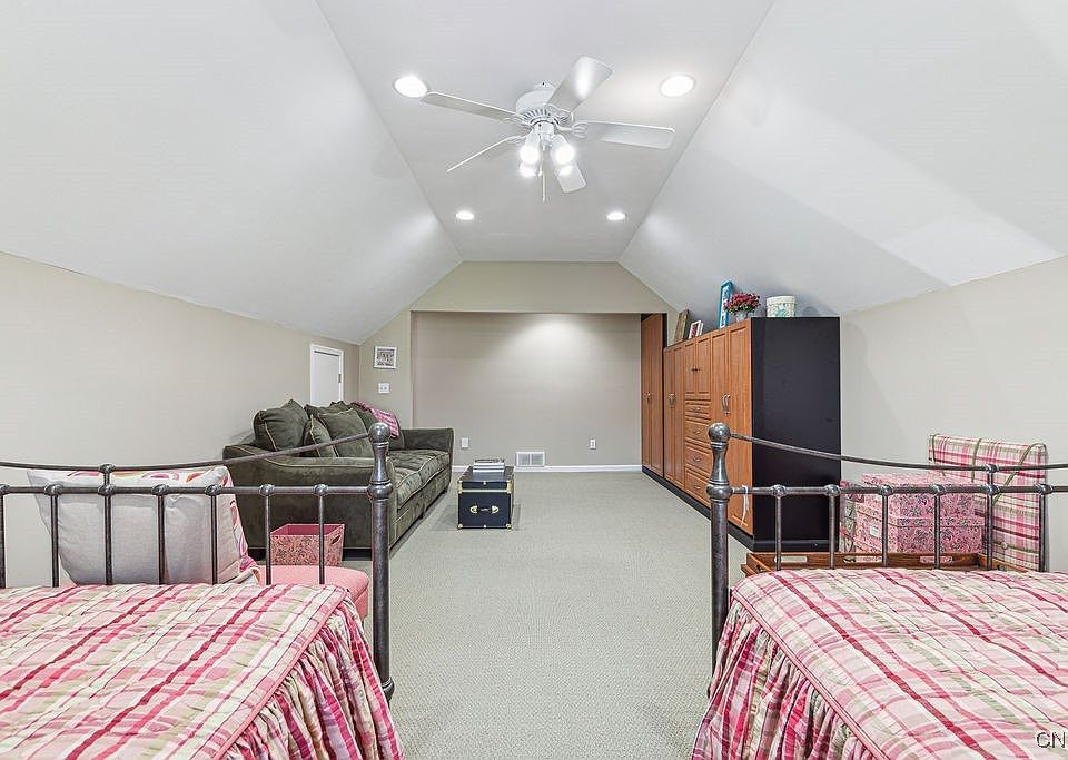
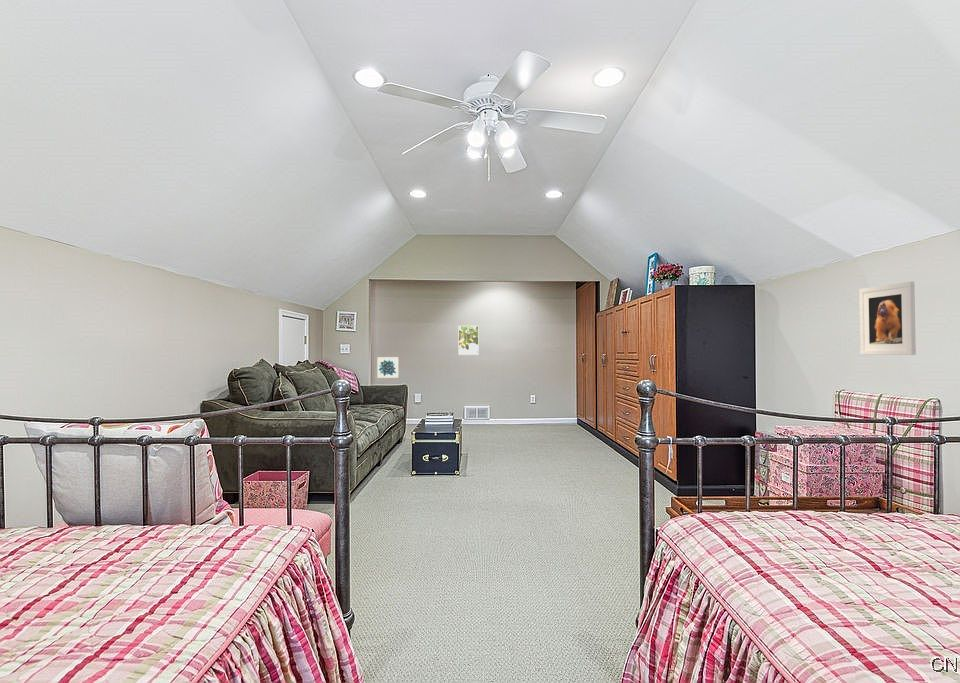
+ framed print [457,325,480,356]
+ wall art [376,356,399,379]
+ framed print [858,281,917,356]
